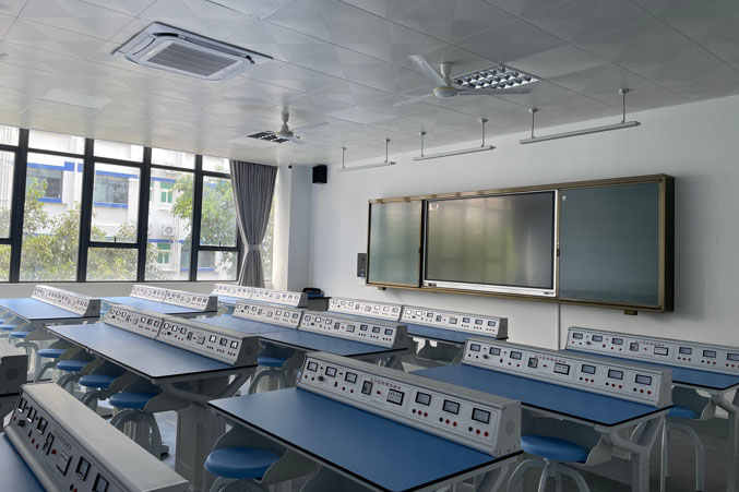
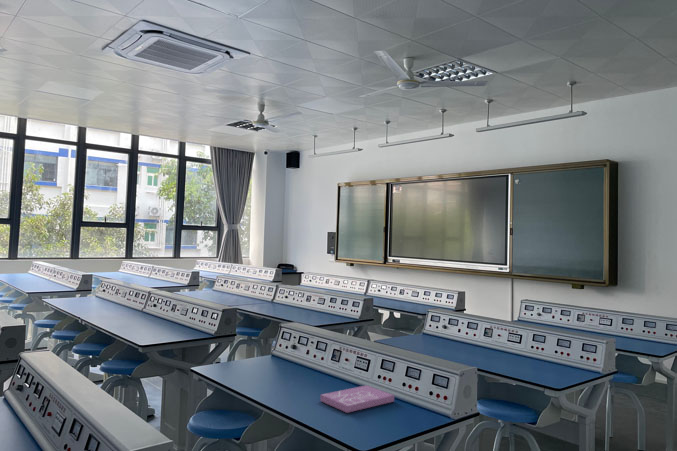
+ book [319,384,395,414]
